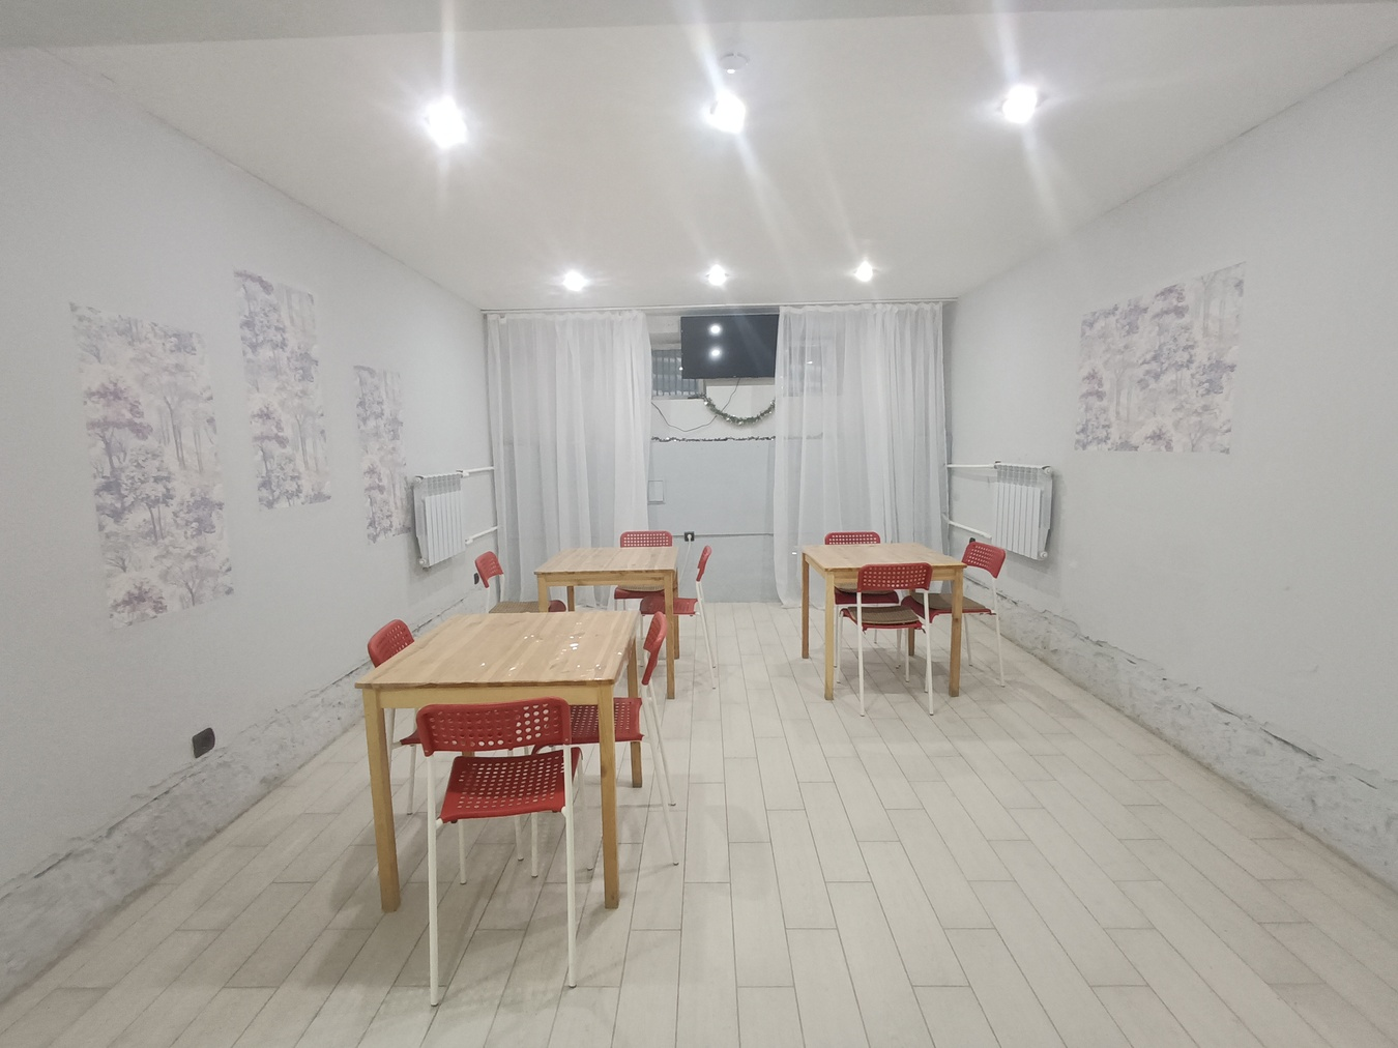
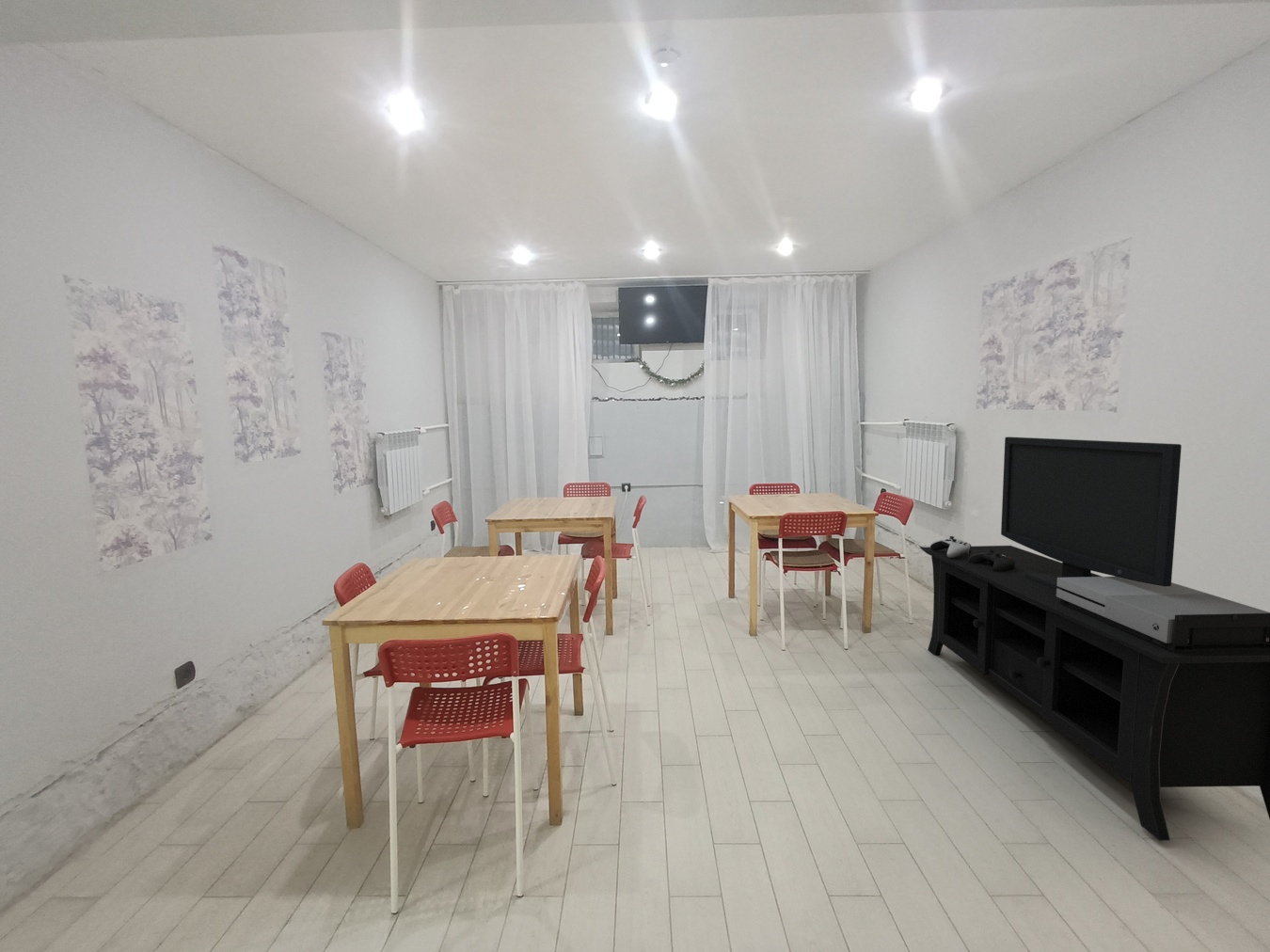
+ media console [919,436,1270,842]
